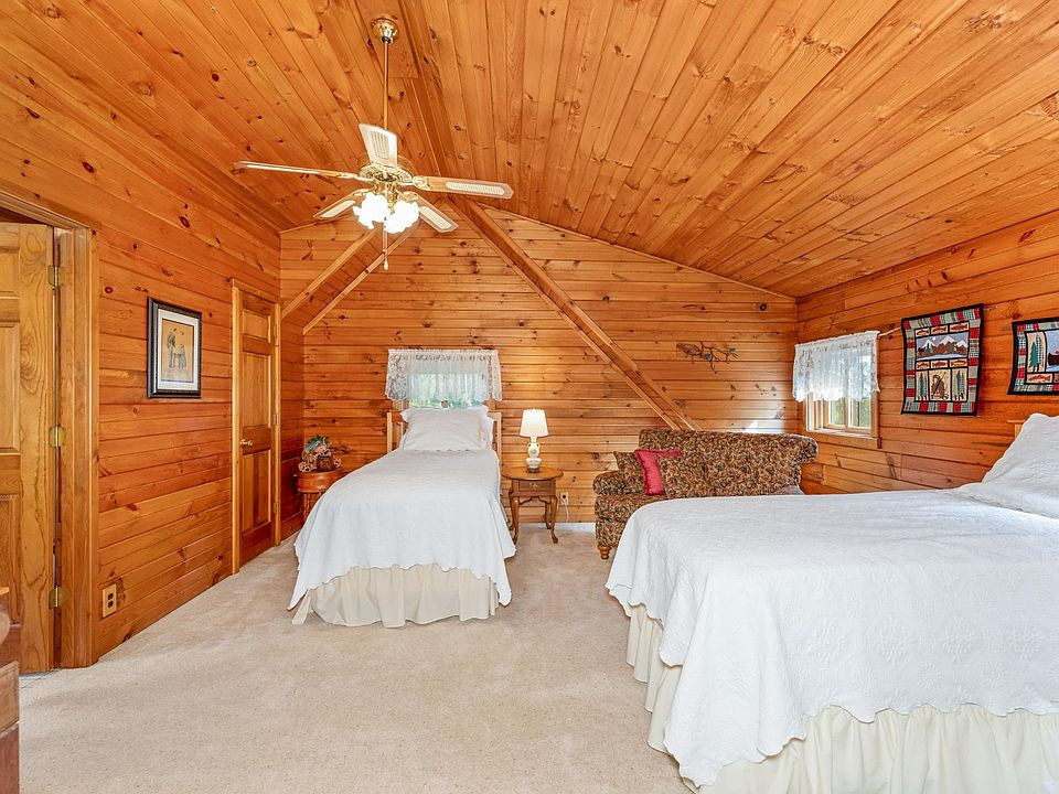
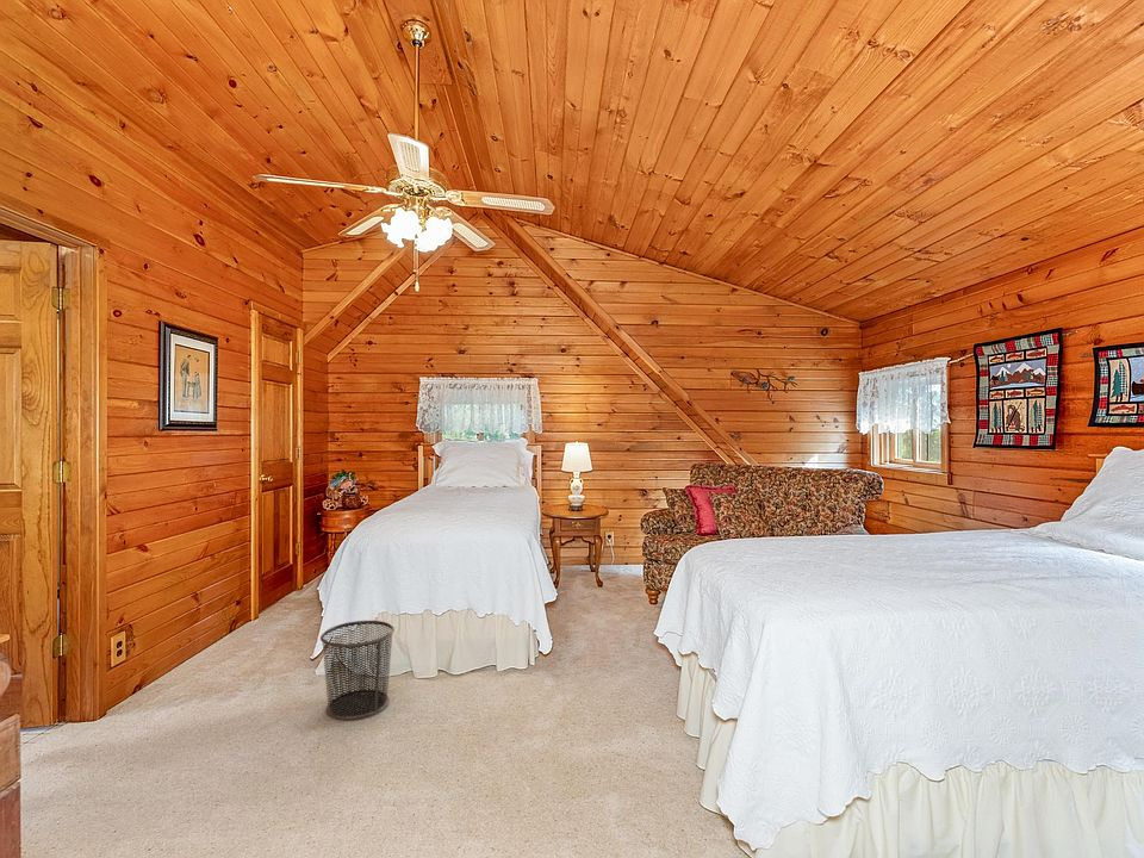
+ waste bin [319,620,396,721]
